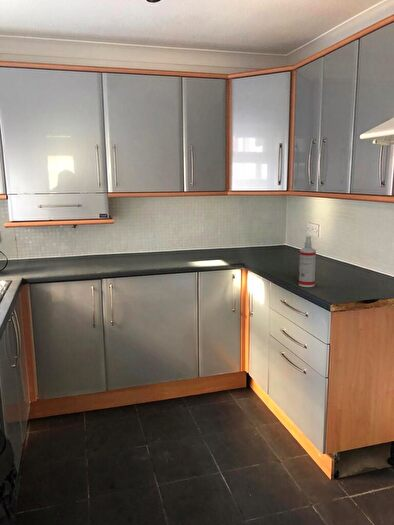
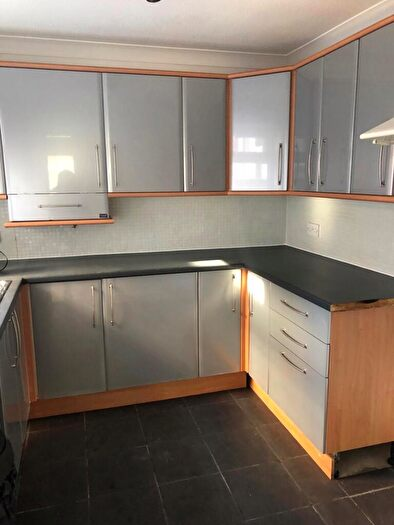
- spray bottle [298,235,317,288]
